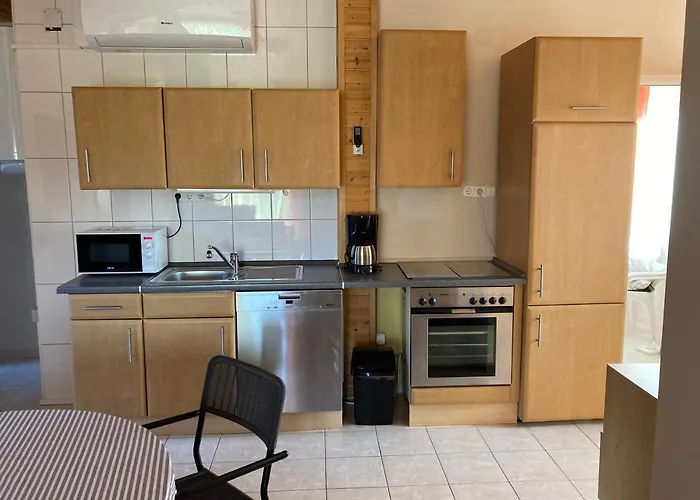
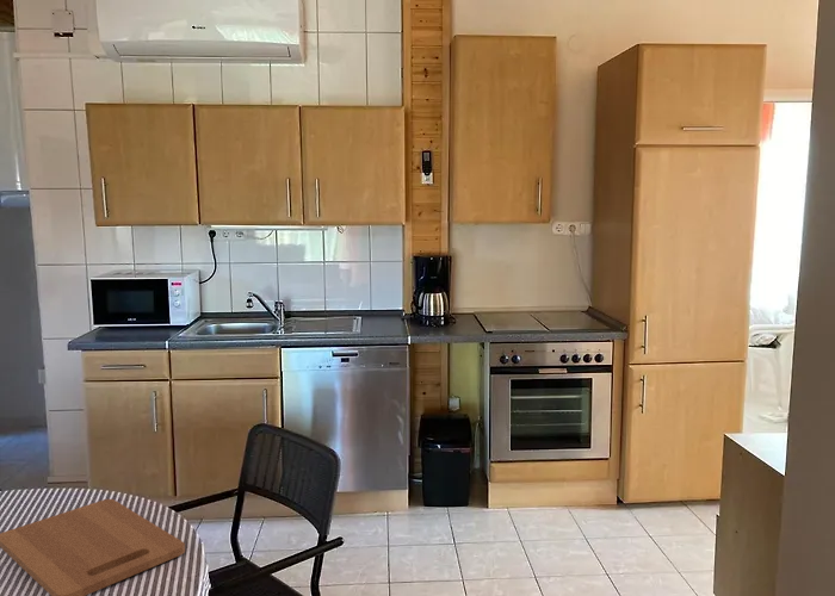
+ cutting board [0,498,186,596]
